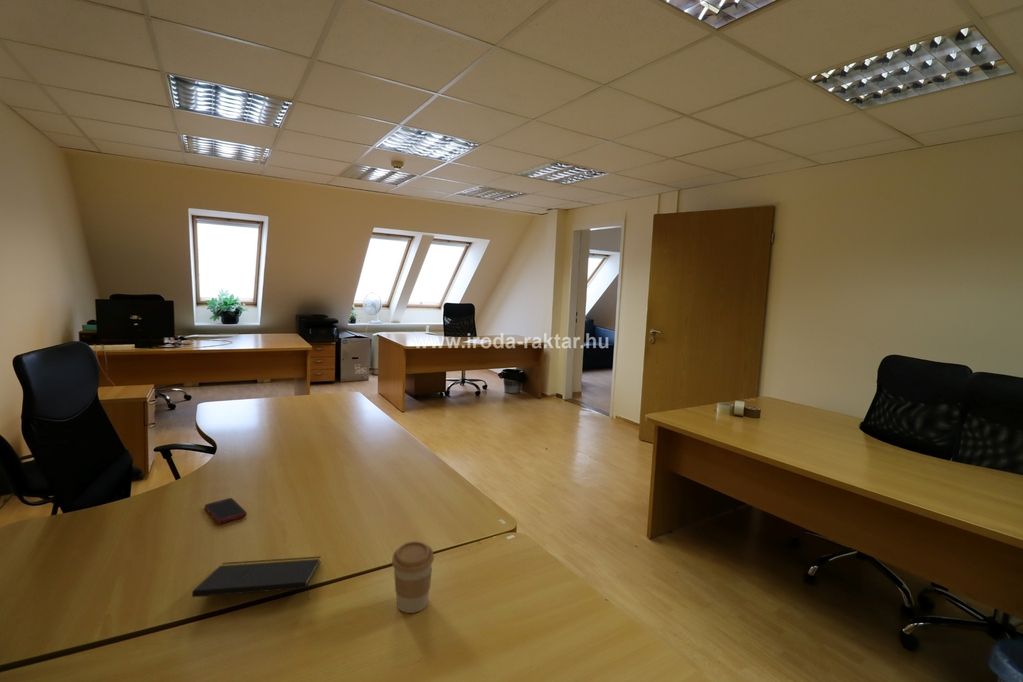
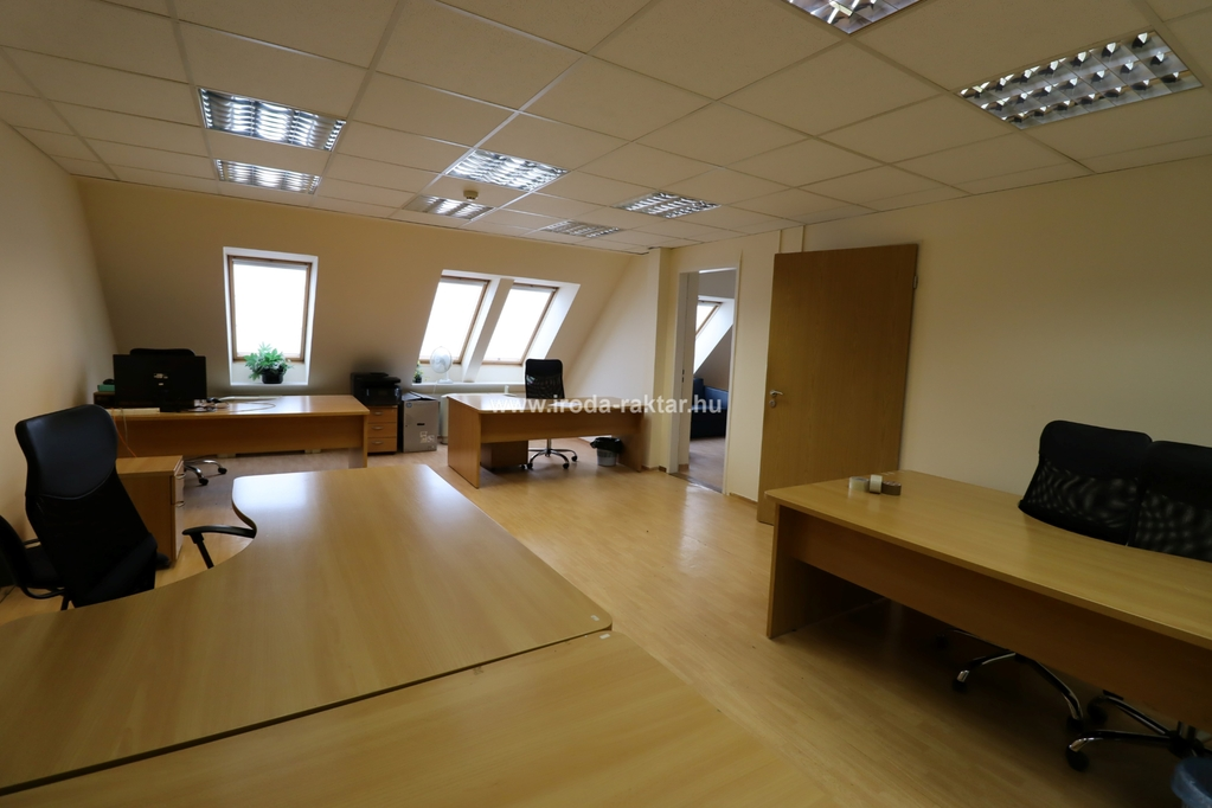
- coffee cup [391,540,435,614]
- cell phone [204,497,248,525]
- notepad [191,555,322,602]
